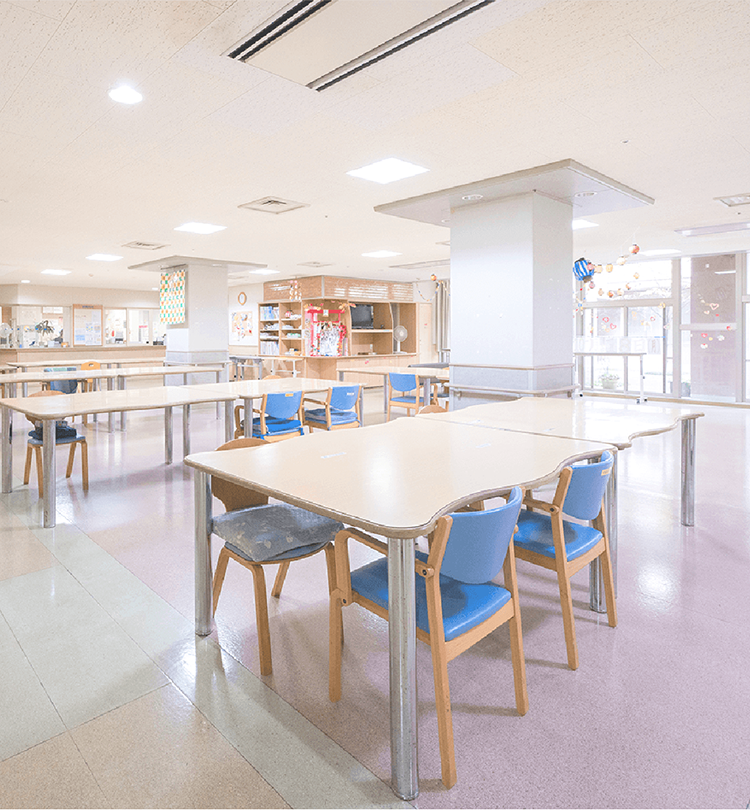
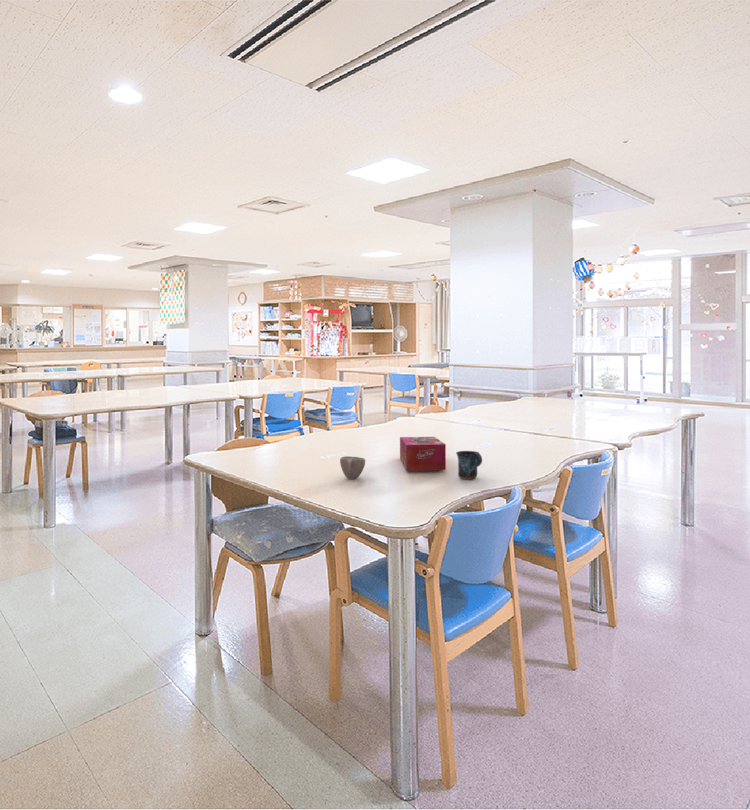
+ mug [455,450,483,480]
+ tissue box [399,436,447,472]
+ cup [339,455,366,480]
